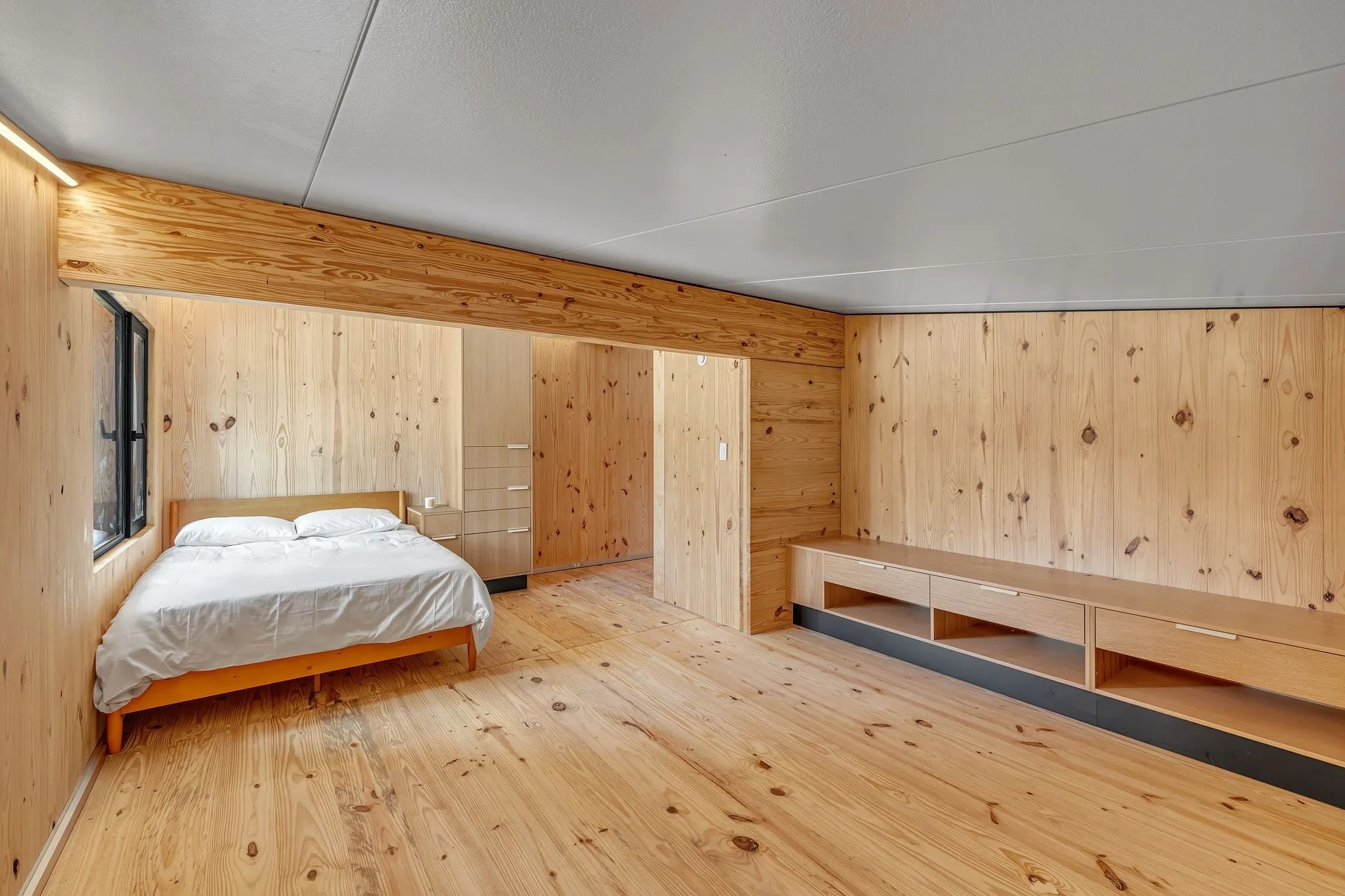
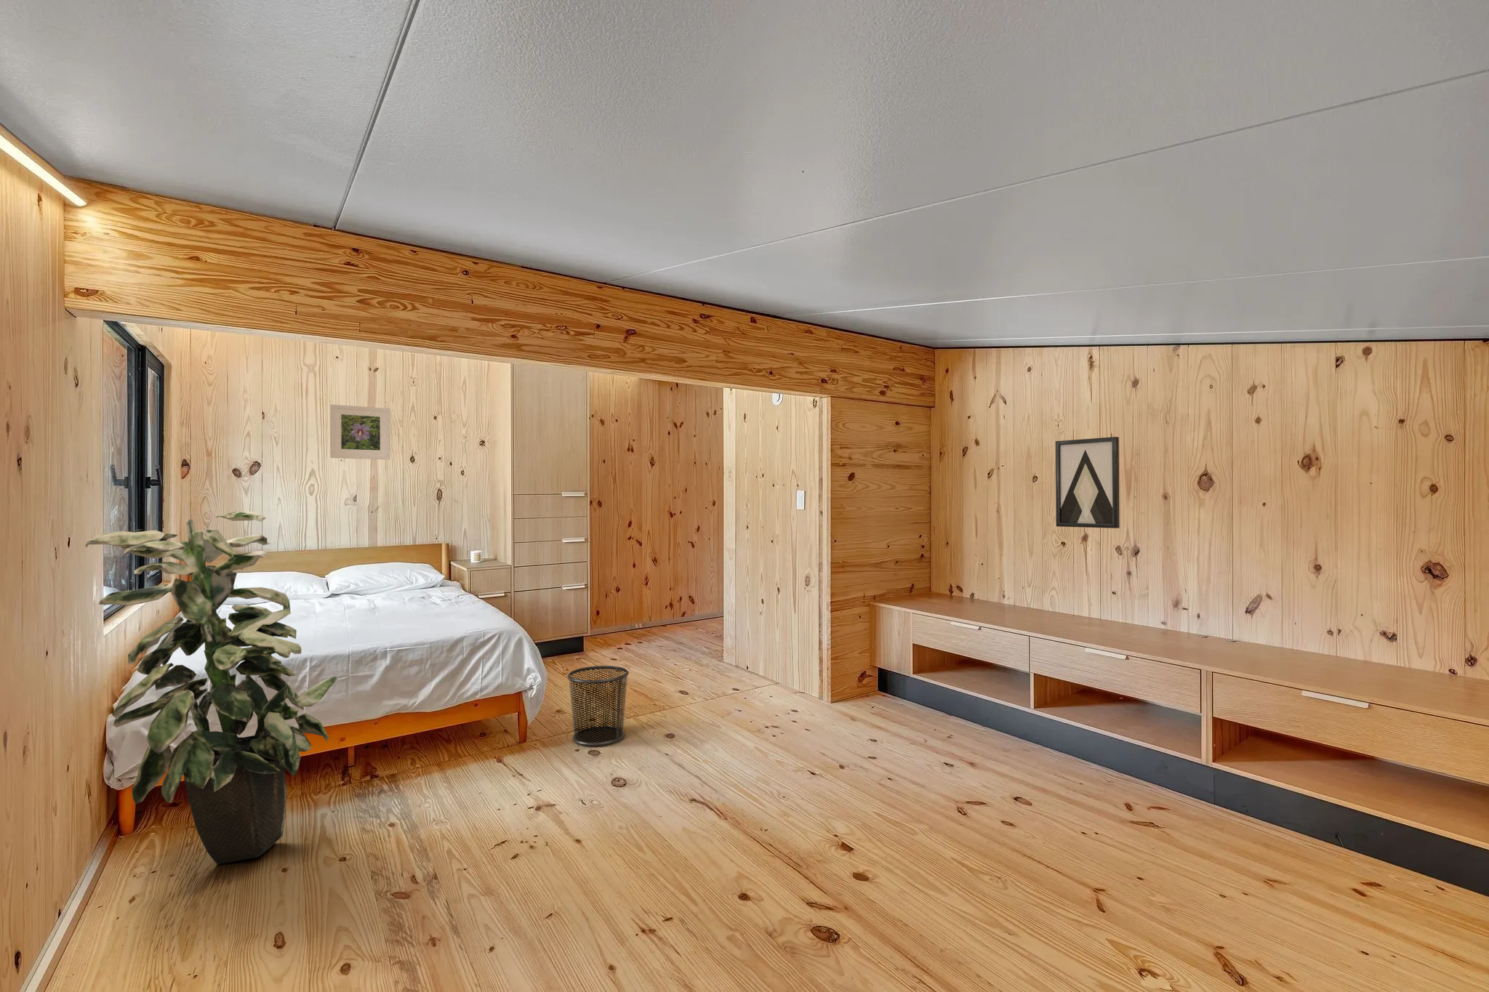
+ indoor plant [85,510,338,865]
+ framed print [330,404,391,461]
+ wall art [1055,436,1120,529]
+ waste bin [567,665,630,746]
